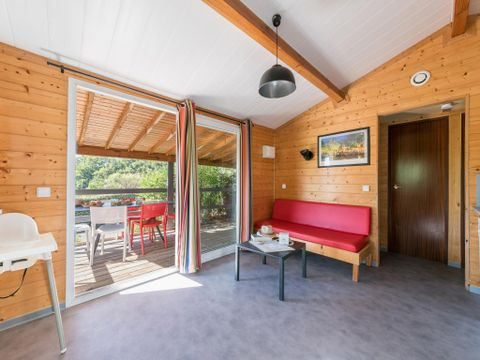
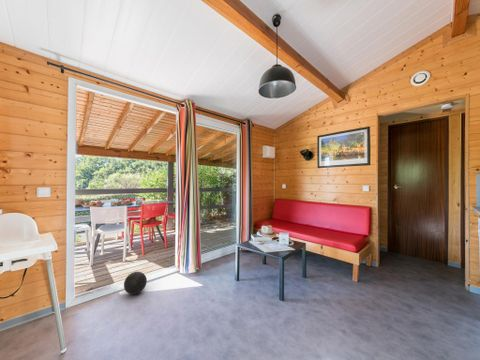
+ ball [123,271,148,295]
